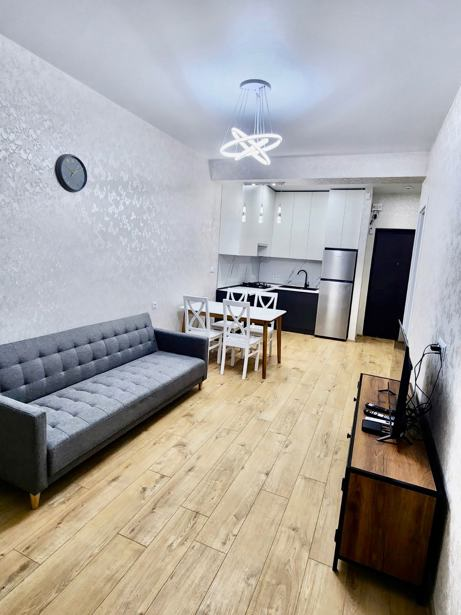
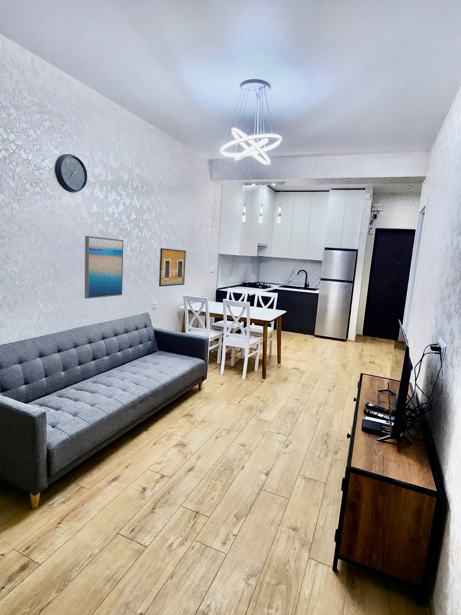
+ wall art [84,235,124,300]
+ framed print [158,247,187,288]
